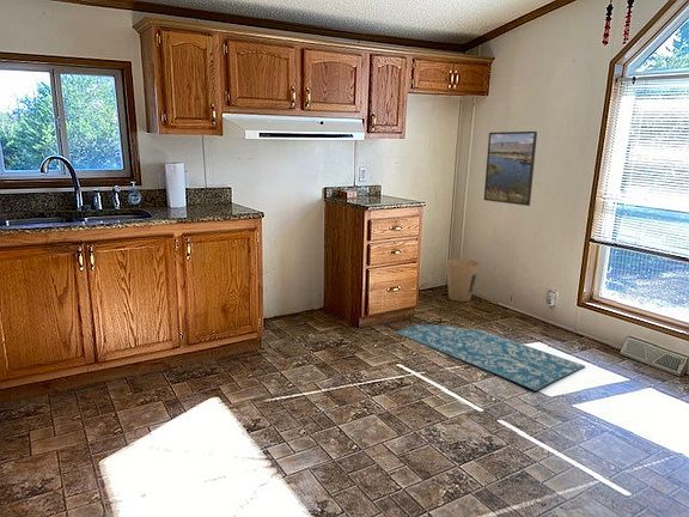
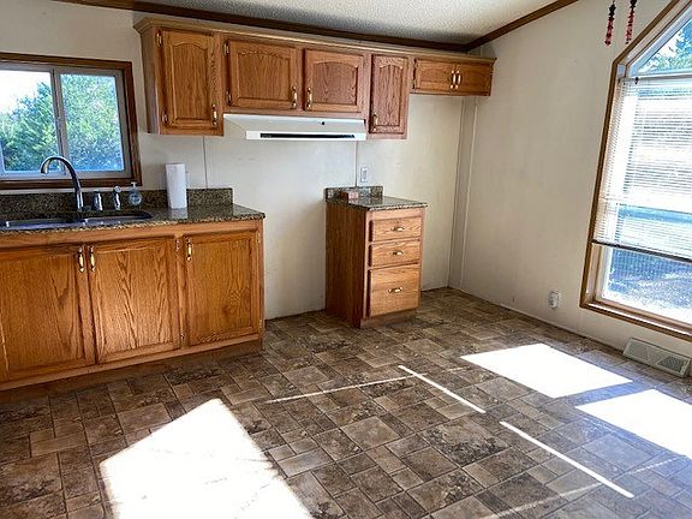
- trash can [445,258,481,303]
- rug [394,323,586,391]
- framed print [483,130,538,207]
